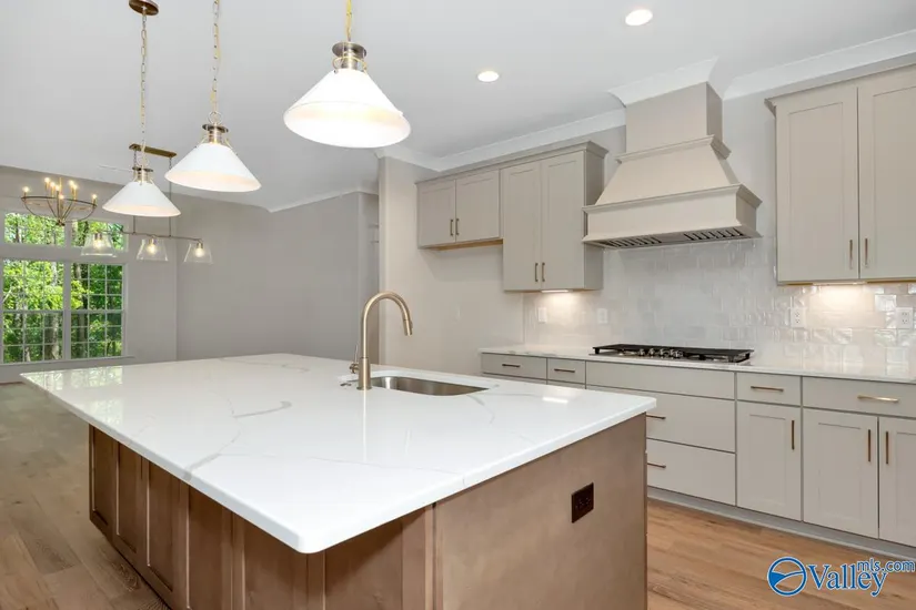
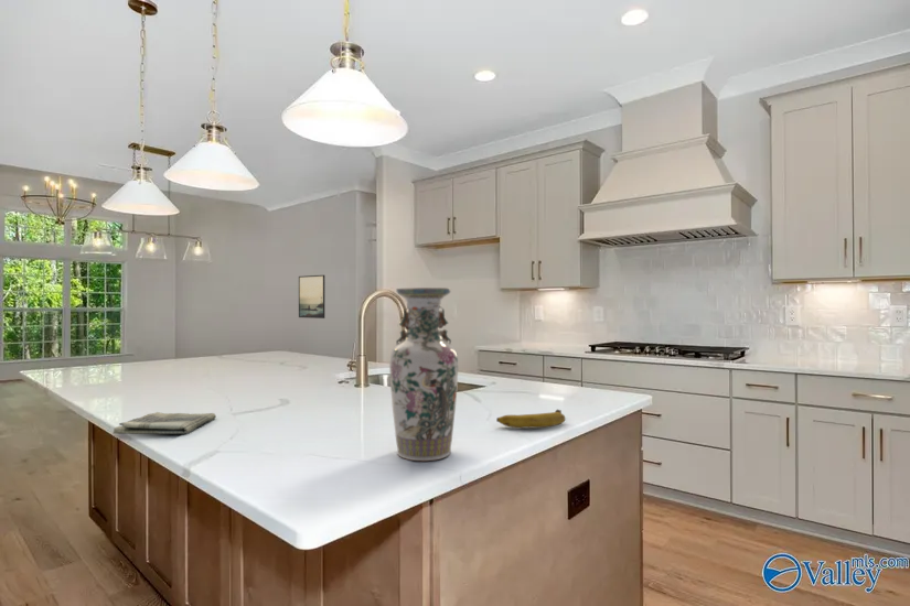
+ fruit [495,409,566,430]
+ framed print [298,274,325,320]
+ dish towel [113,411,217,435]
+ vase [388,286,459,462]
